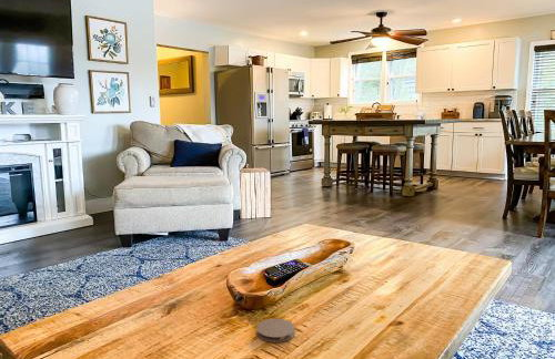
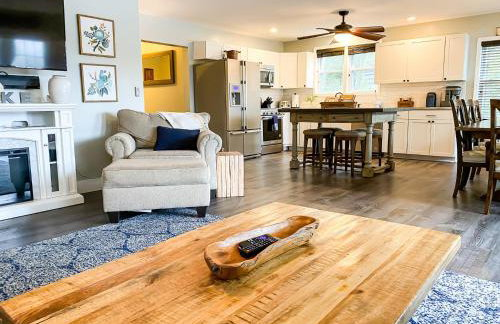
- coaster [255,318,296,343]
